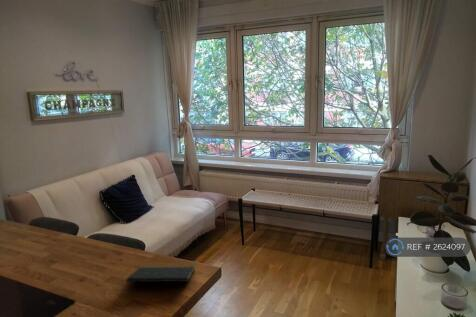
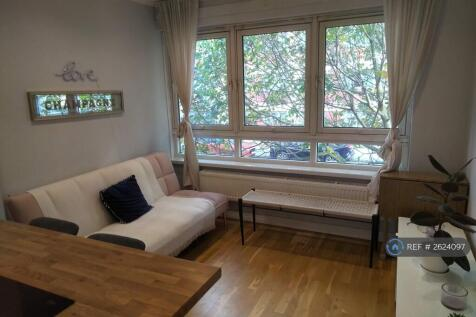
- notepad [126,264,196,289]
